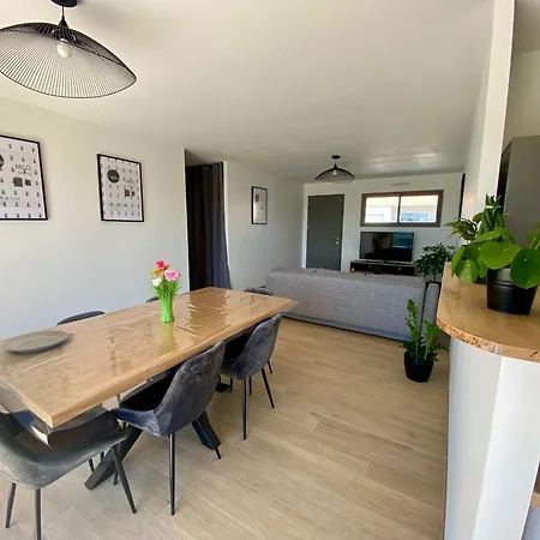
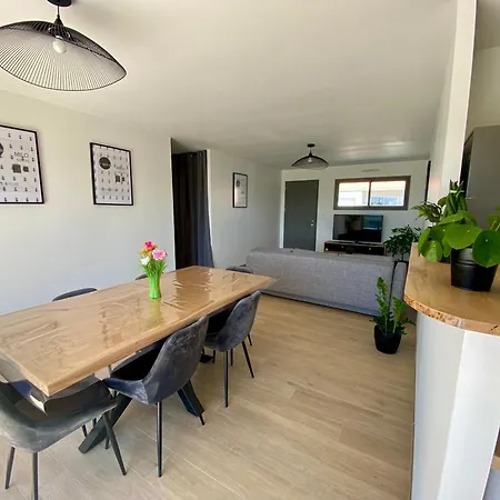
- plate [1,330,70,354]
